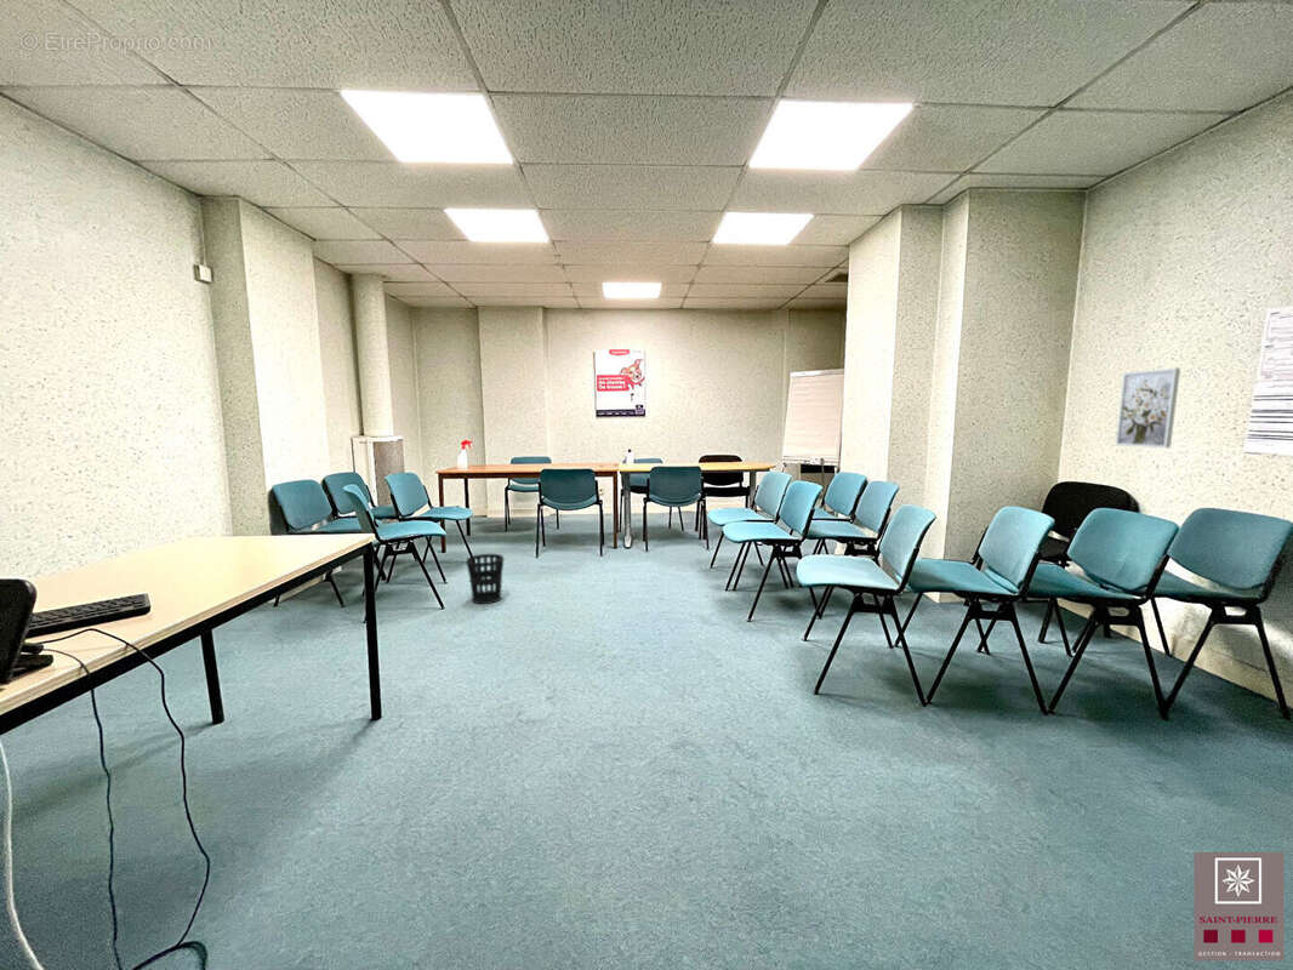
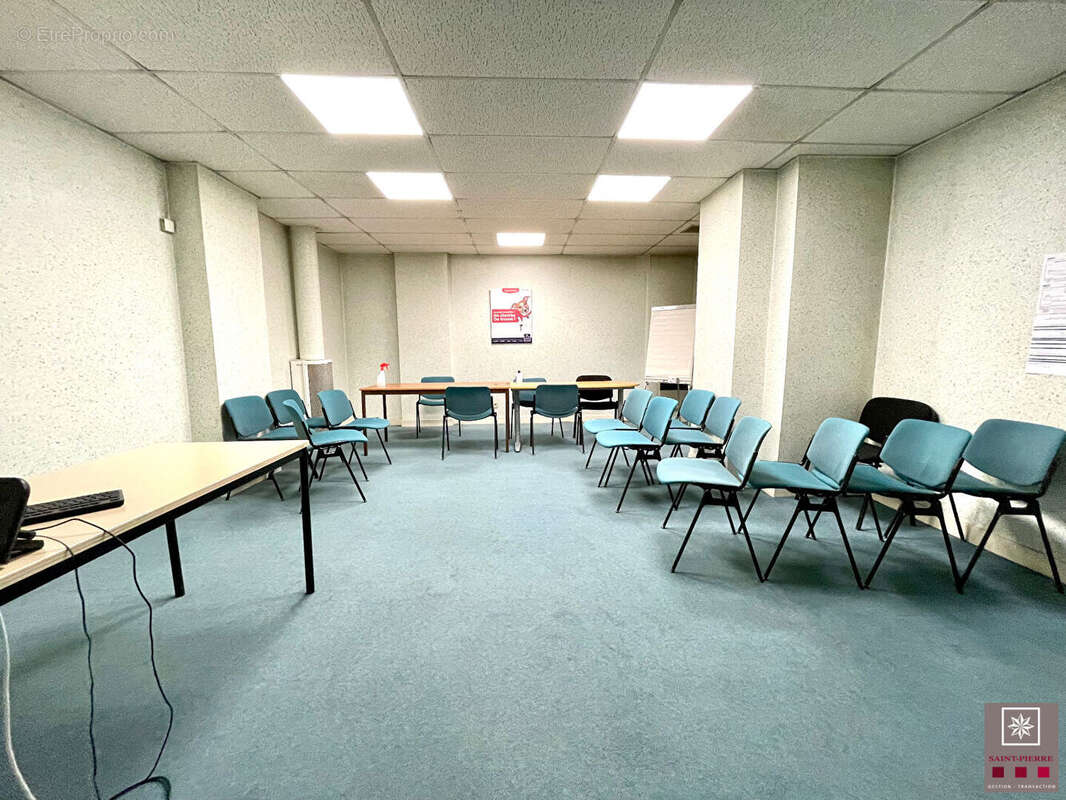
- wastebasket [465,553,505,605]
- wall art [1115,367,1181,449]
